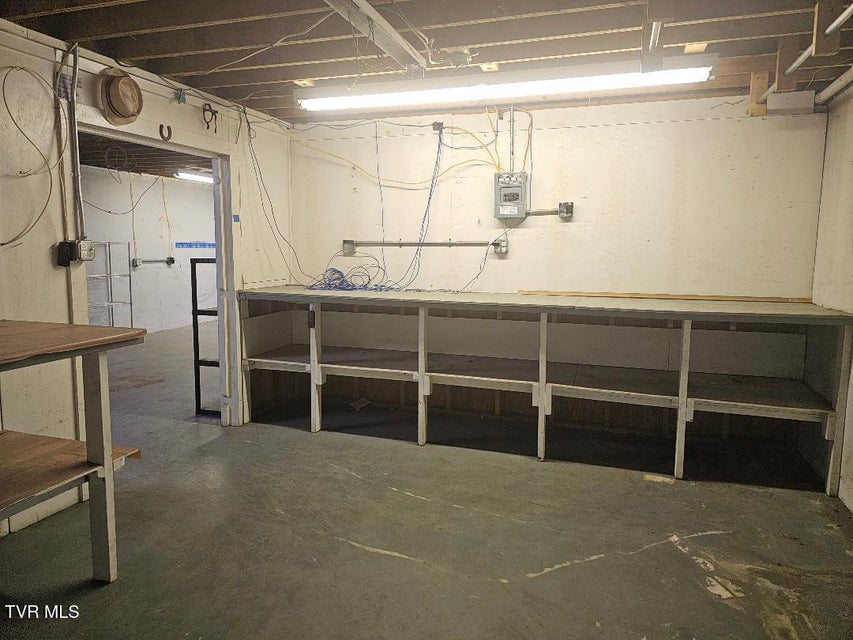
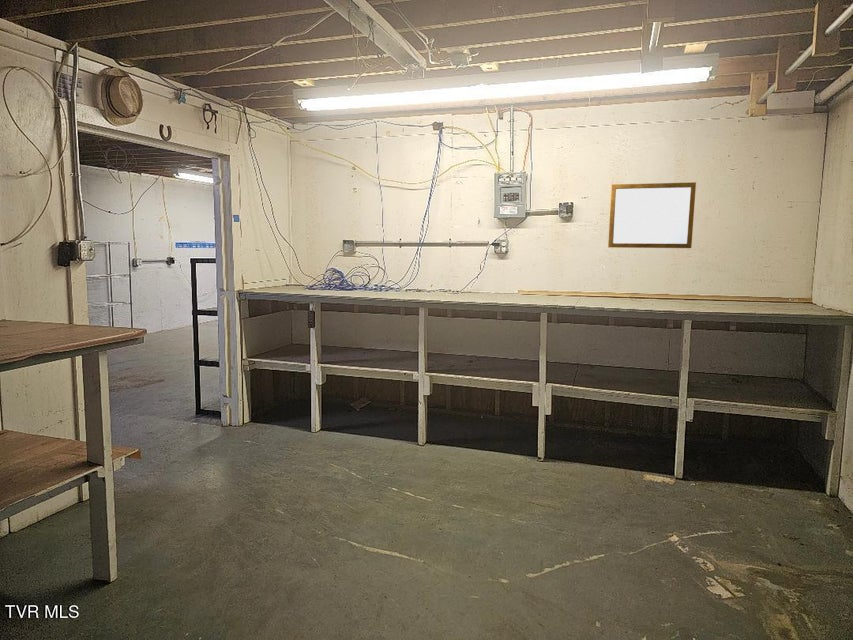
+ writing board [607,181,697,249]
